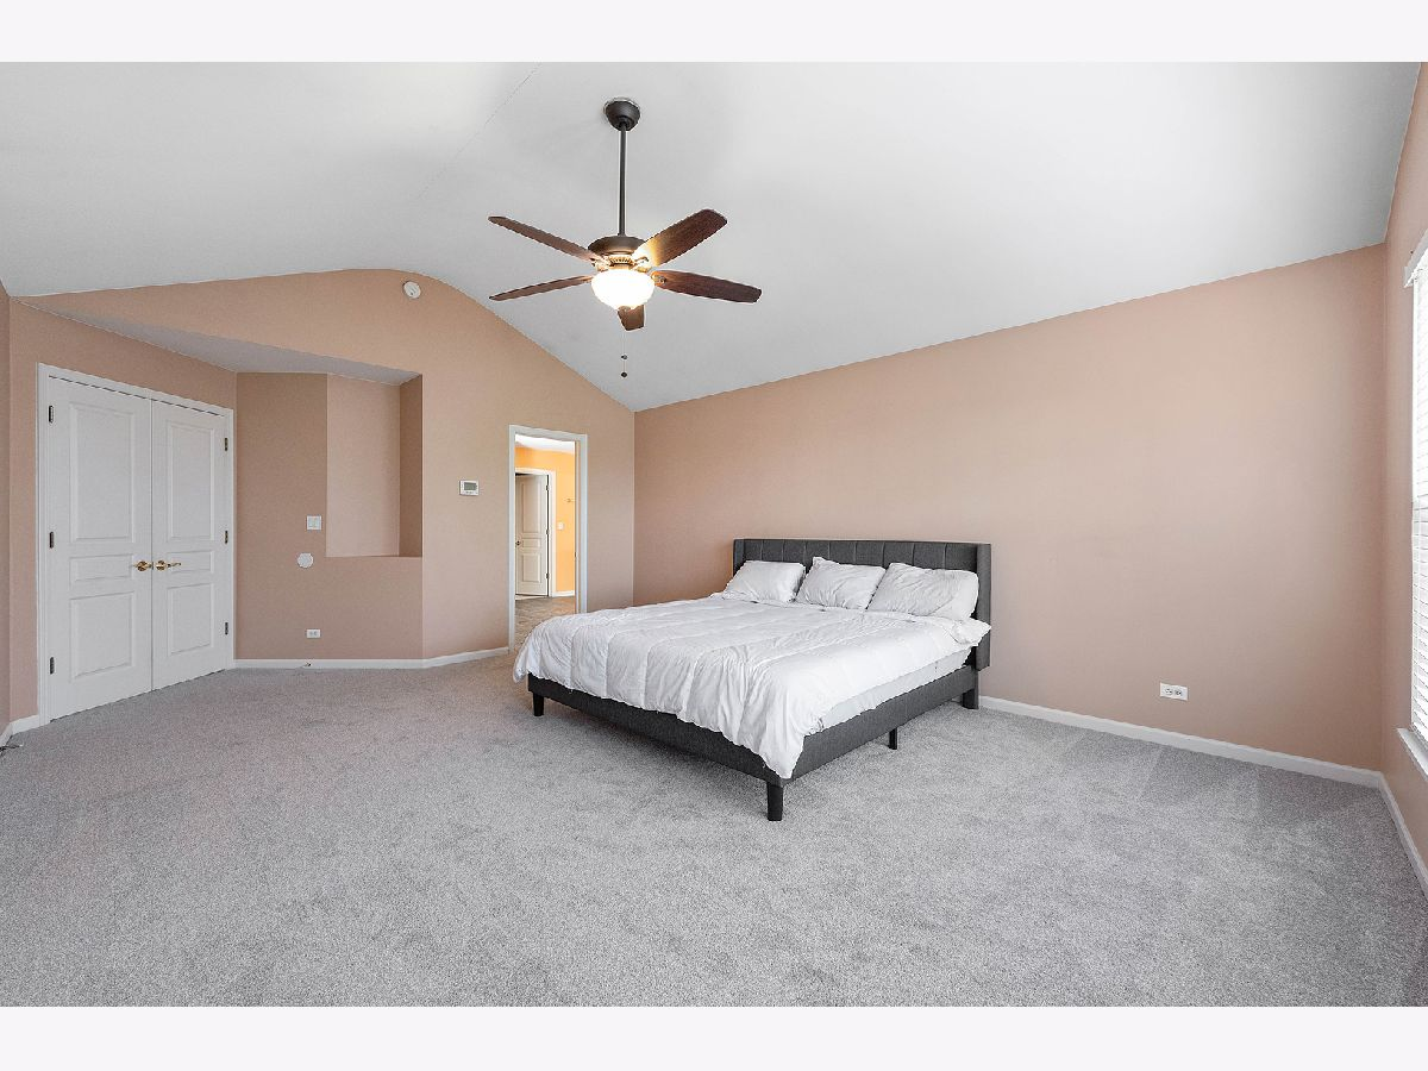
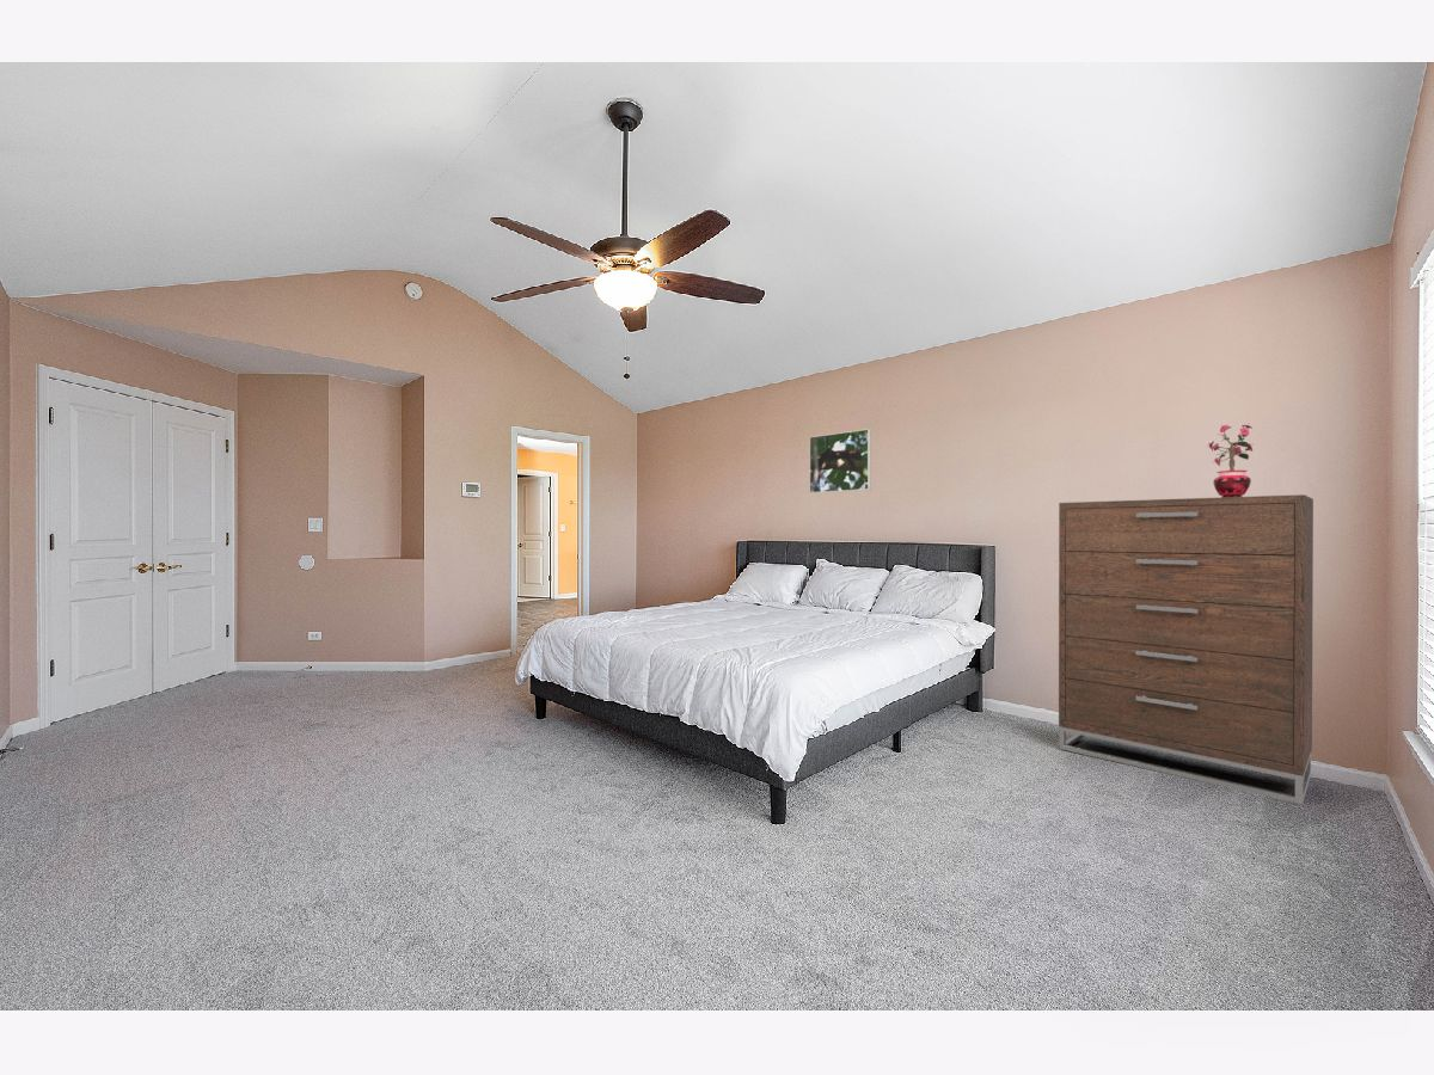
+ dresser [1058,493,1314,805]
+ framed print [809,428,872,494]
+ potted plant [1208,424,1255,498]
